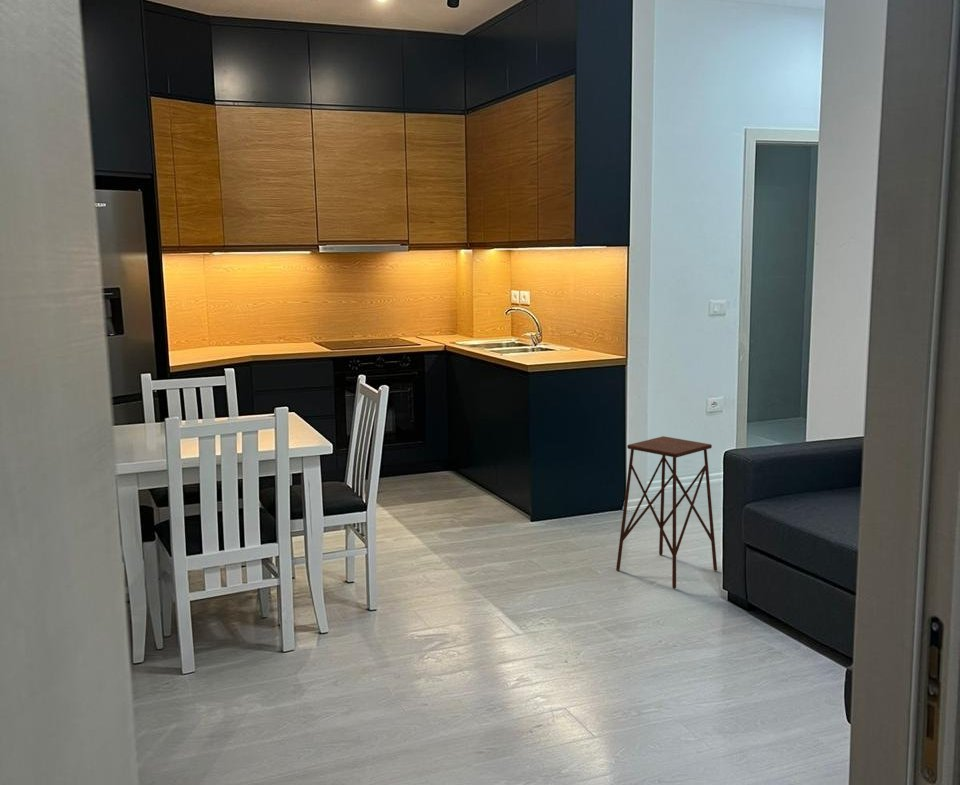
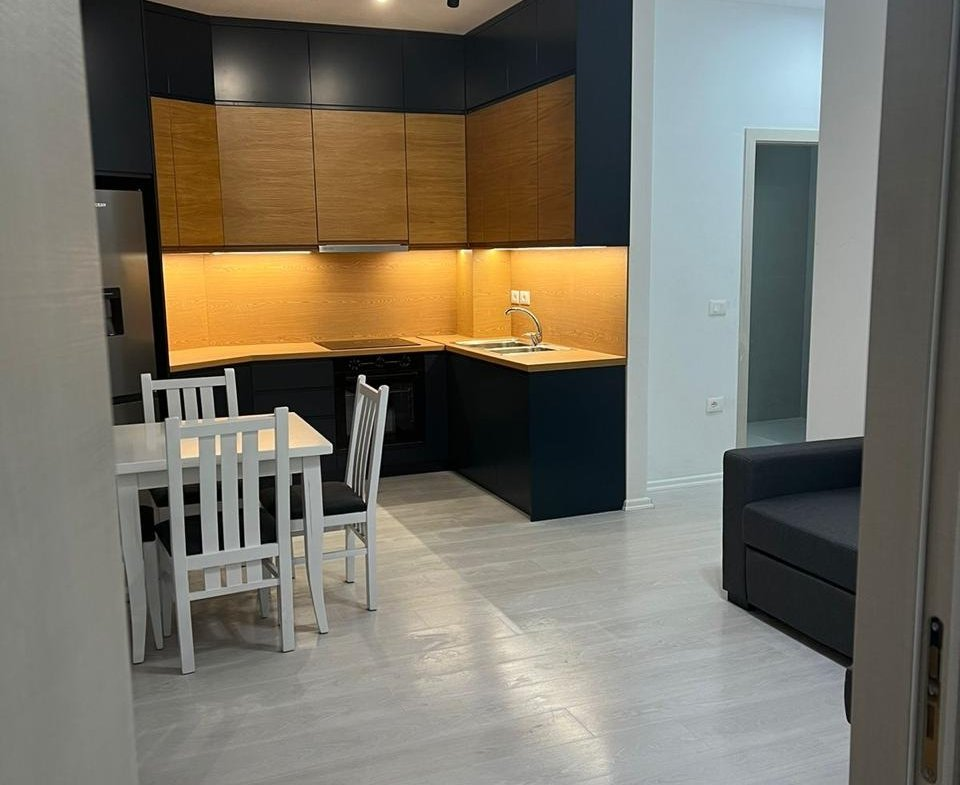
- side table [615,435,718,590]
